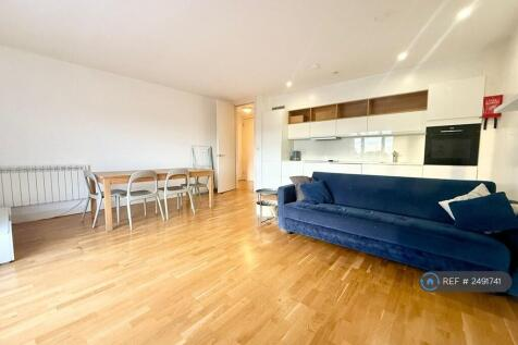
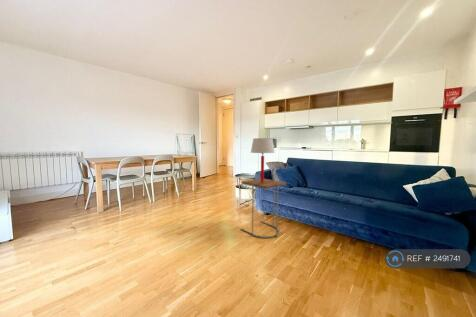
+ table lamp [250,137,276,182]
+ side table [240,177,287,239]
